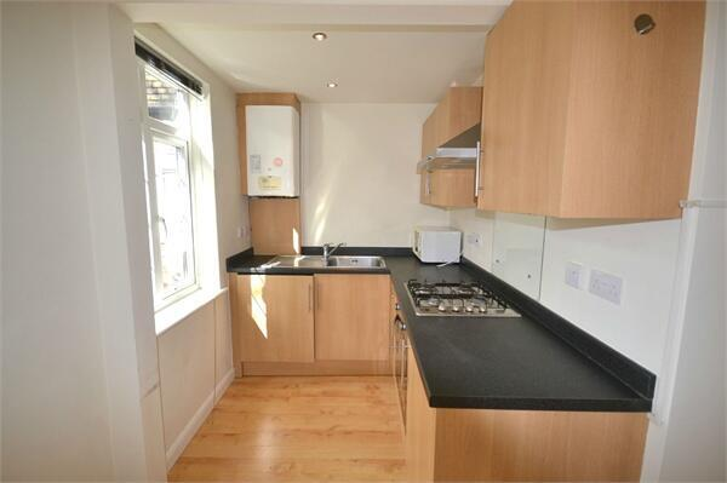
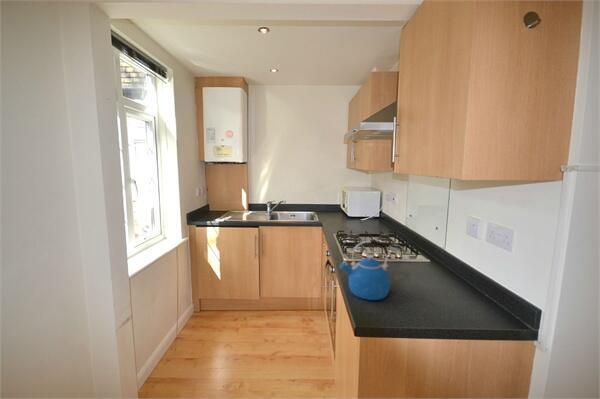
+ kettle [338,239,391,301]
